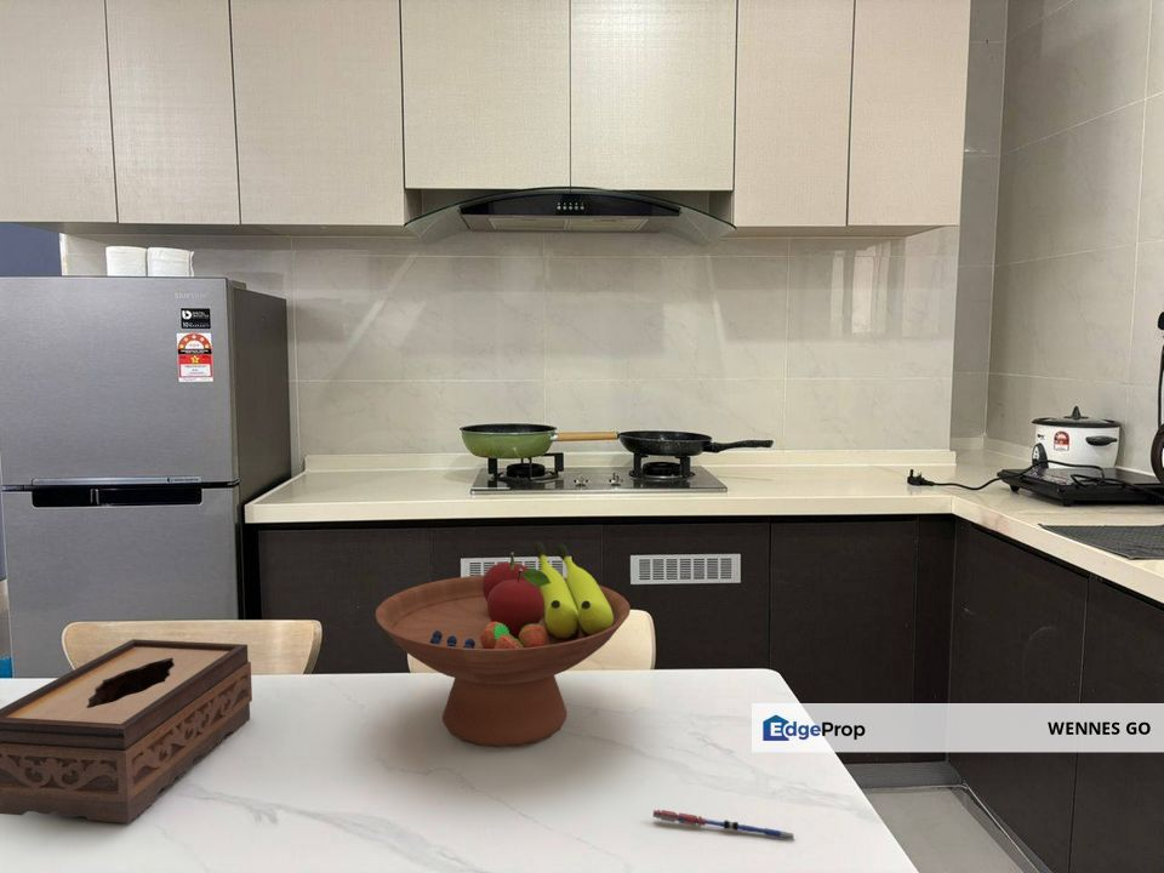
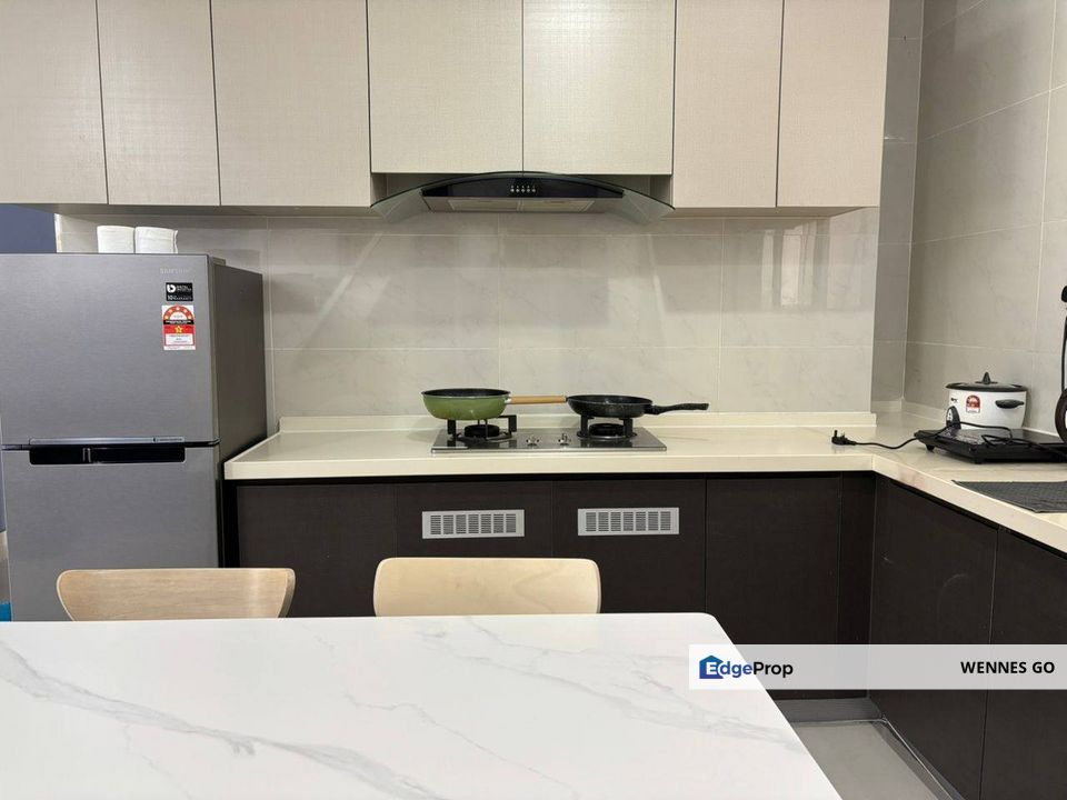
- pen [651,809,794,841]
- fruit bowl [375,541,632,748]
- tissue box [0,638,253,824]
